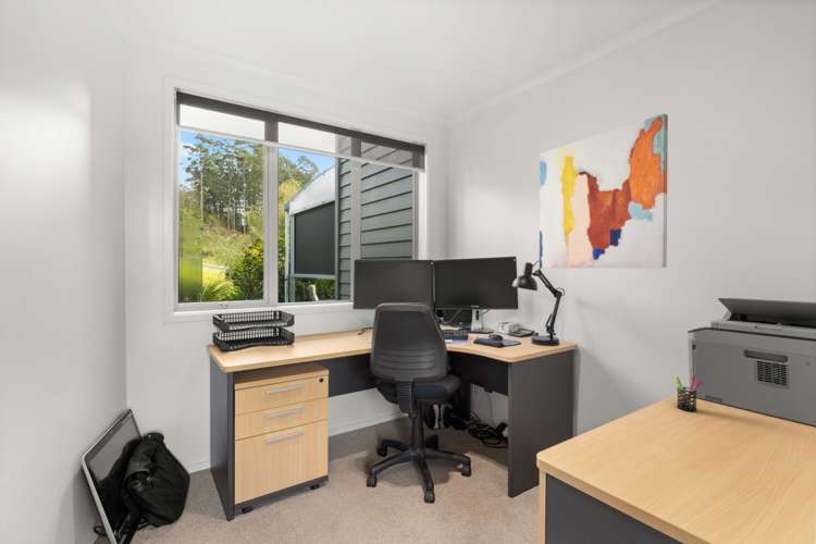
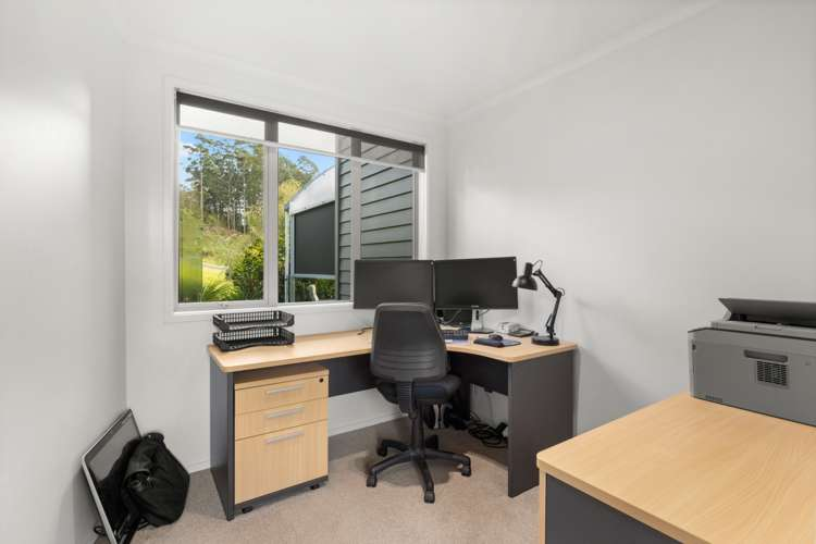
- wall art [539,112,669,269]
- pen holder [675,373,704,412]
